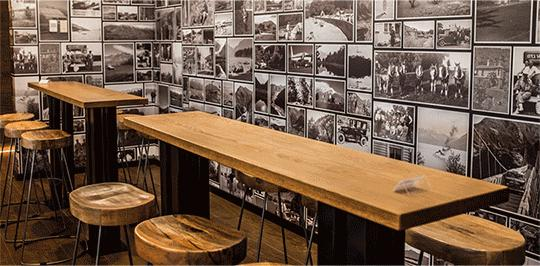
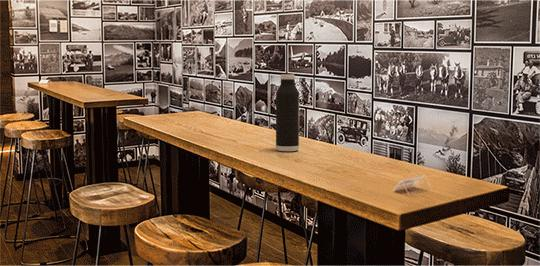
+ water bottle [275,74,300,152]
